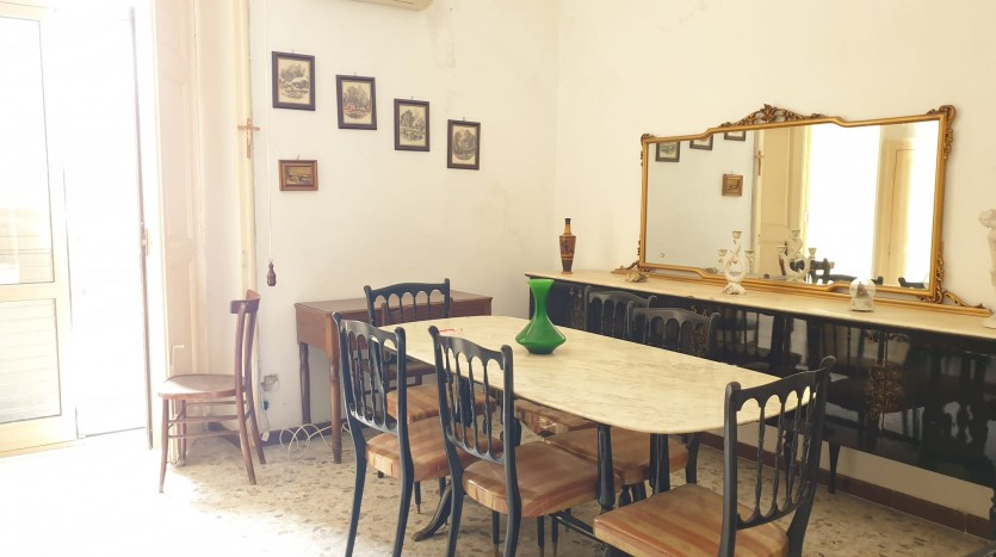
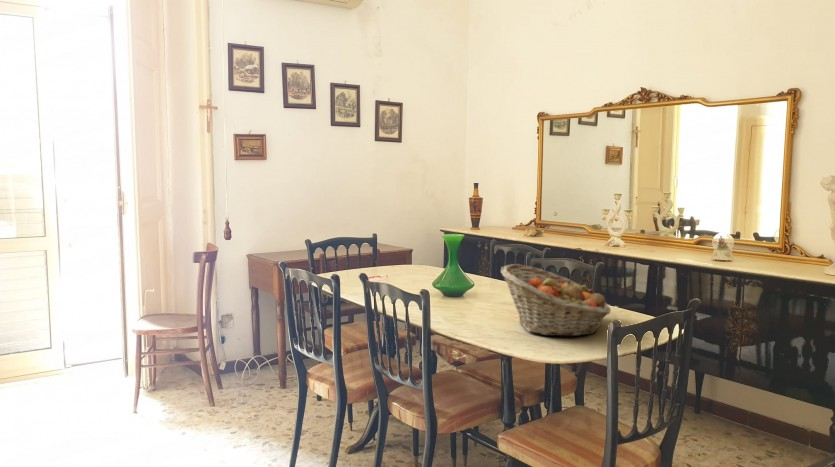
+ fruit basket [500,263,612,337]
